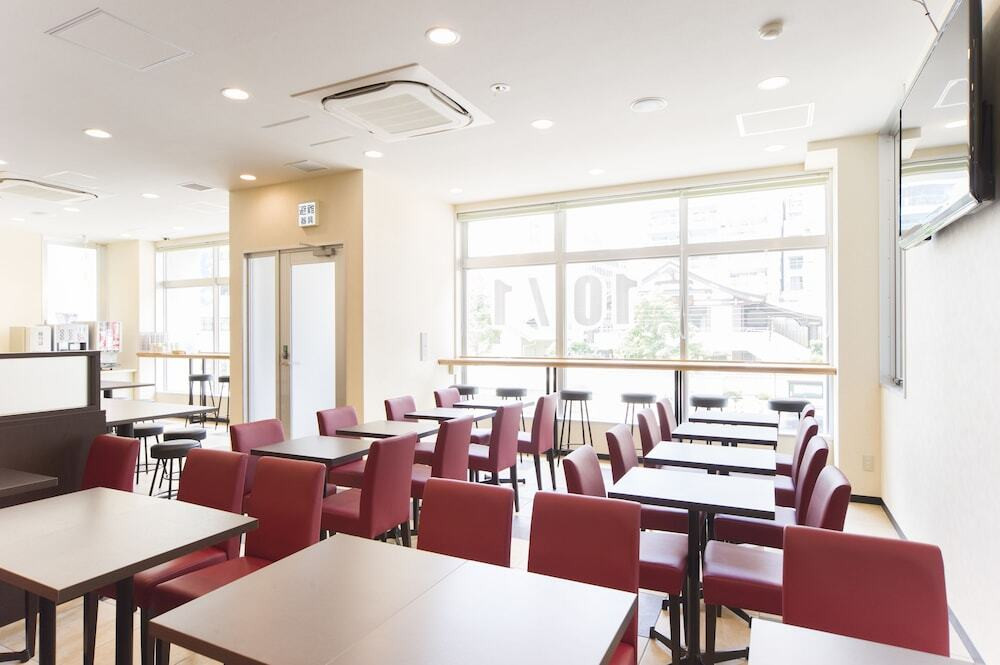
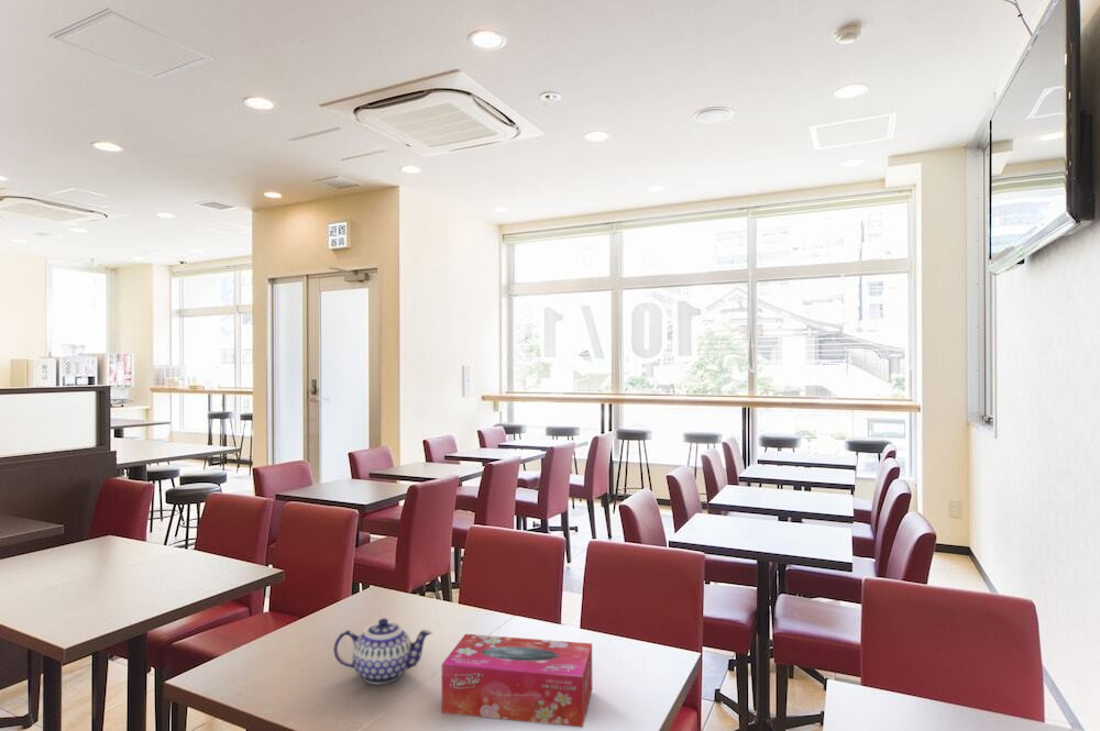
+ teapot [332,617,433,685]
+ tissue box [441,633,593,729]
